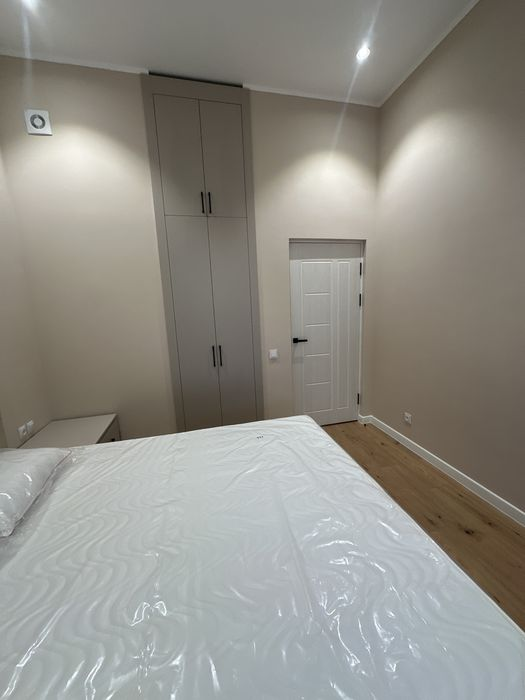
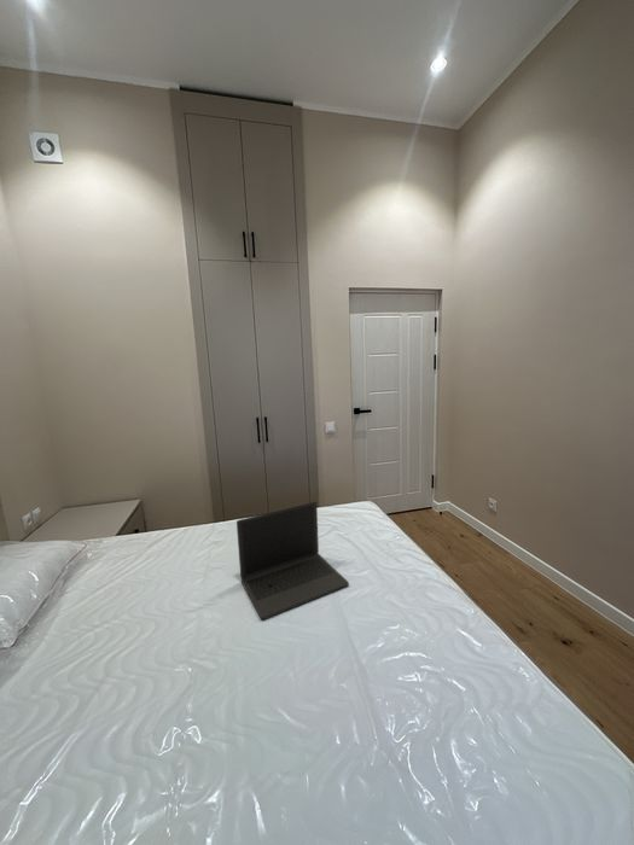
+ laptop [235,501,350,622]
